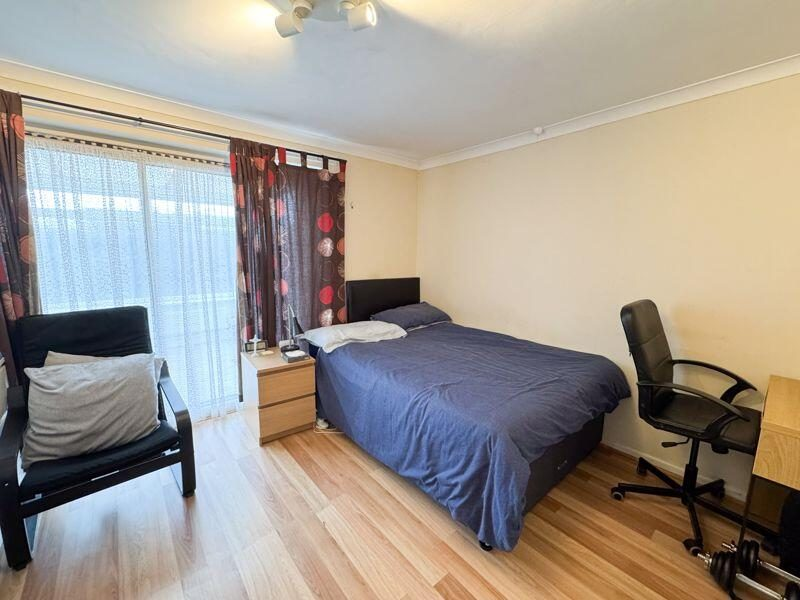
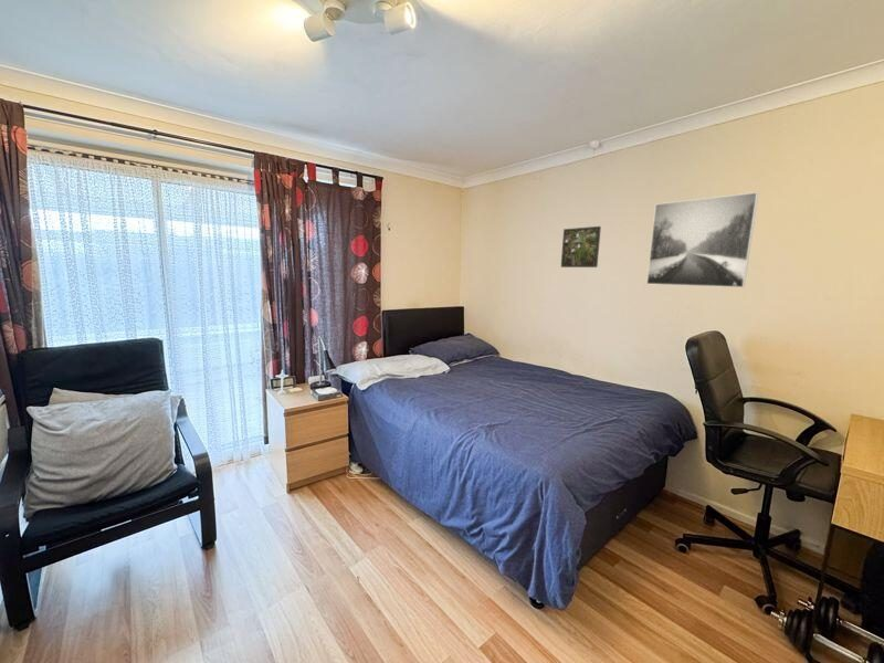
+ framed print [645,191,759,288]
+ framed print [560,225,602,269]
